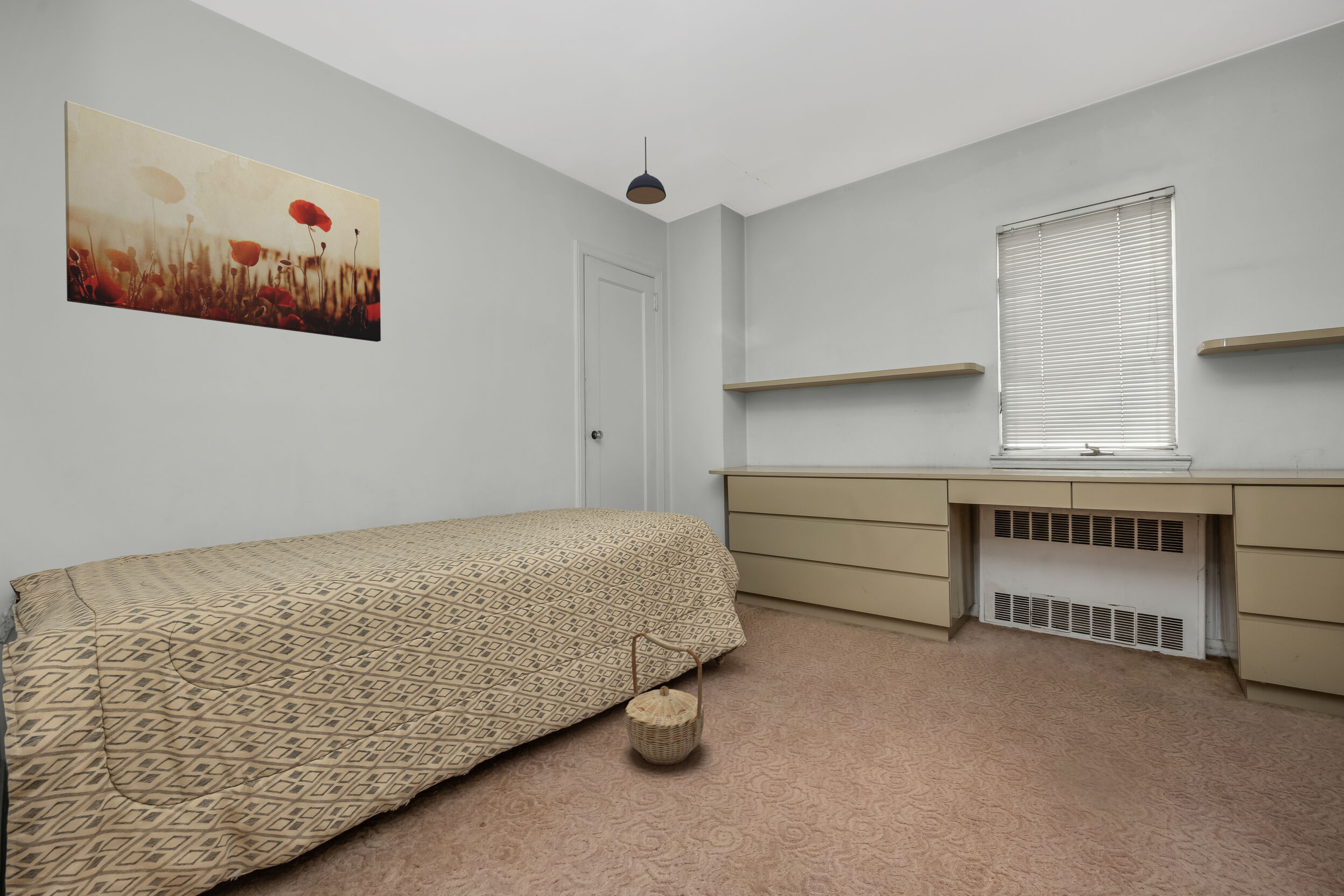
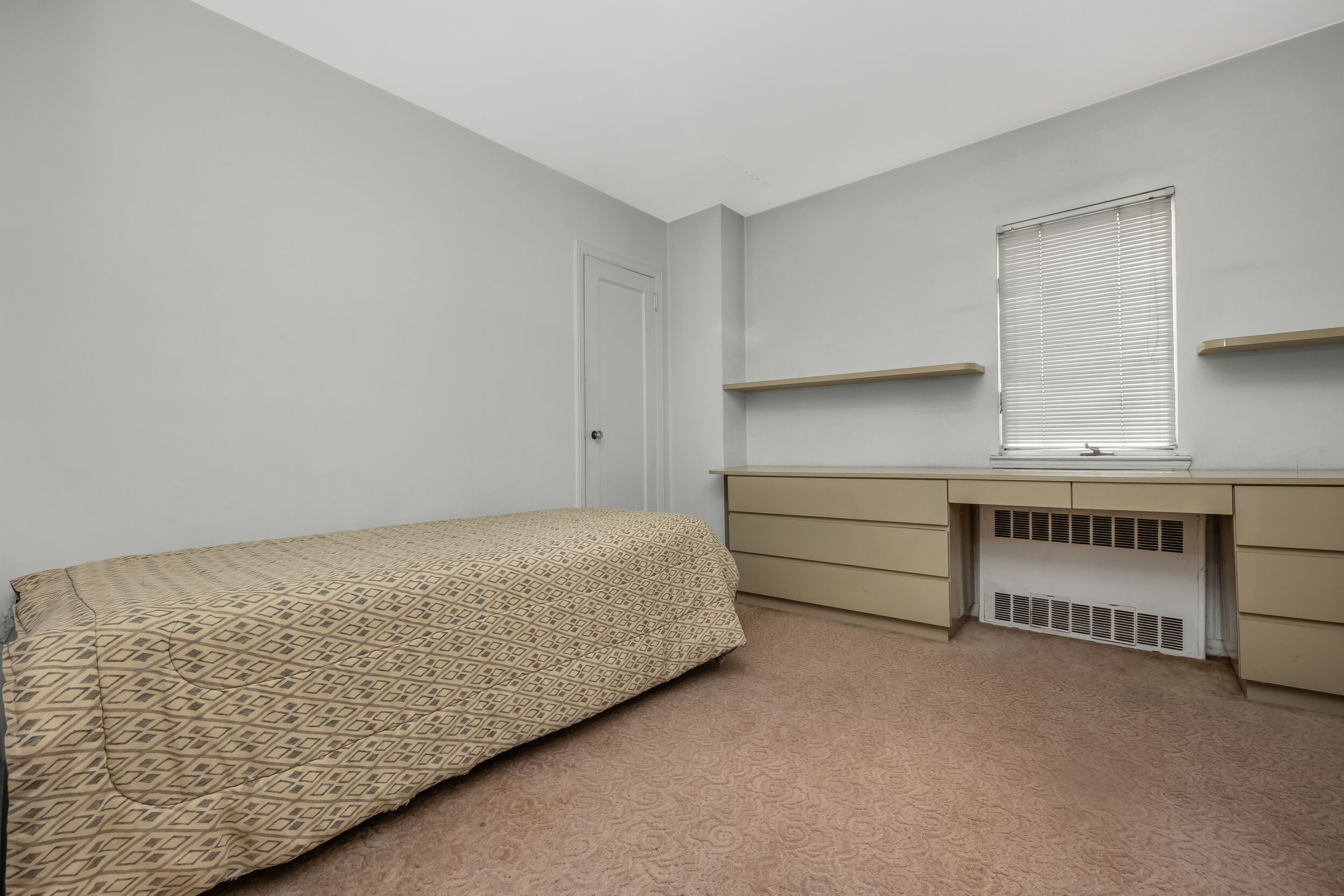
- pendant light [626,136,667,205]
- basket [625,632,704,765]
- wall art [64,100,381,342]
